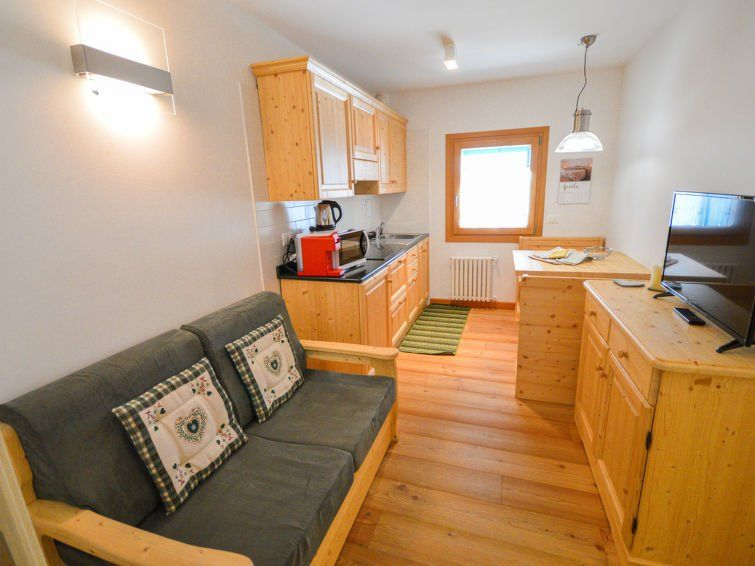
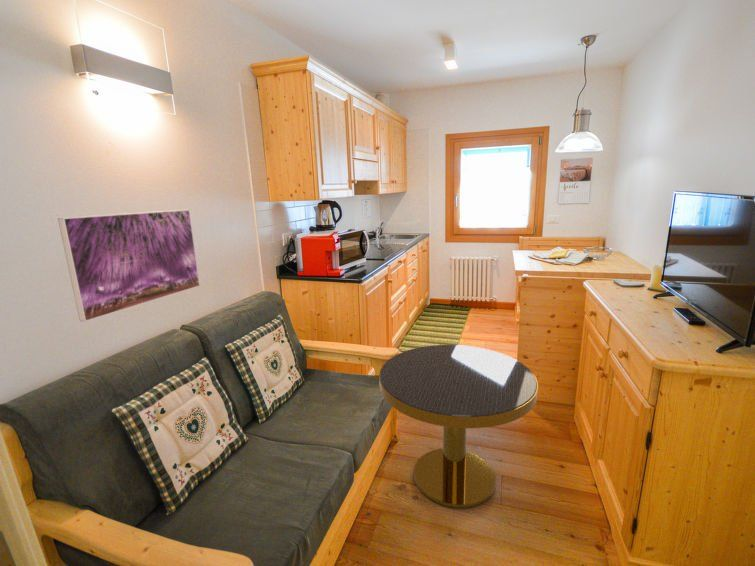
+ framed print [57,209,201,323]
+ side table [378,344,539,509]
